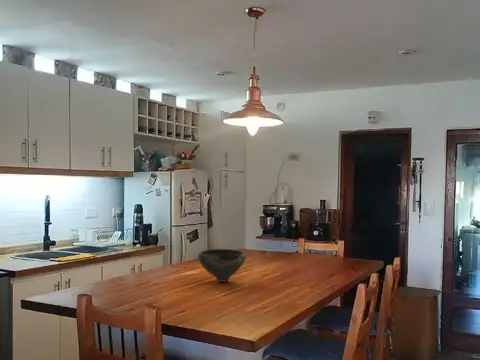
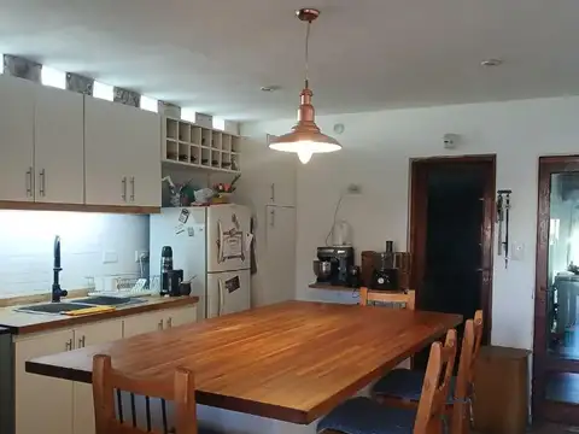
- bowl [197,248,247,283]
